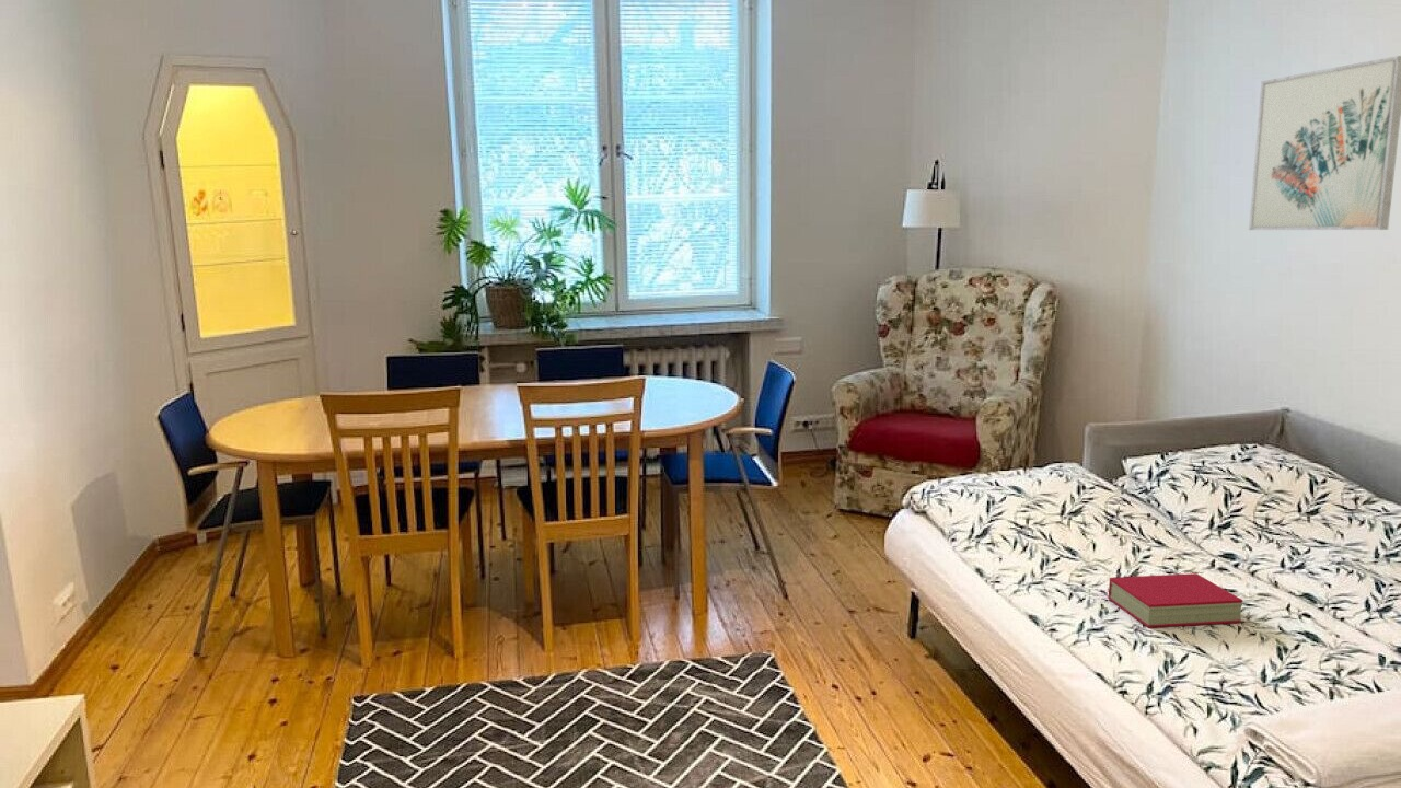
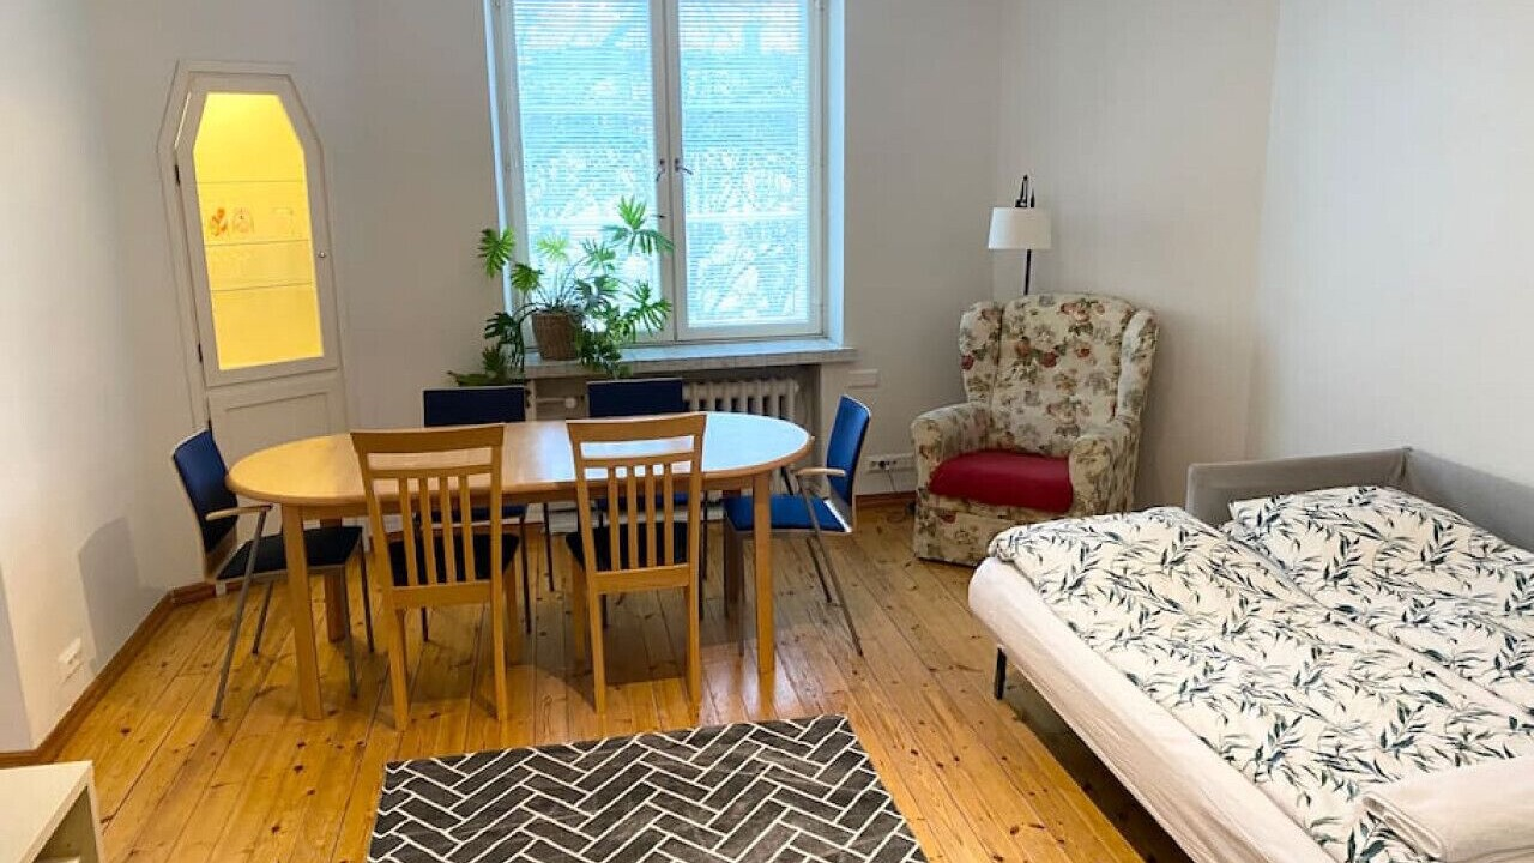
- book [1108,572,1244,628]
- wall art [1248,55,1401,231]
